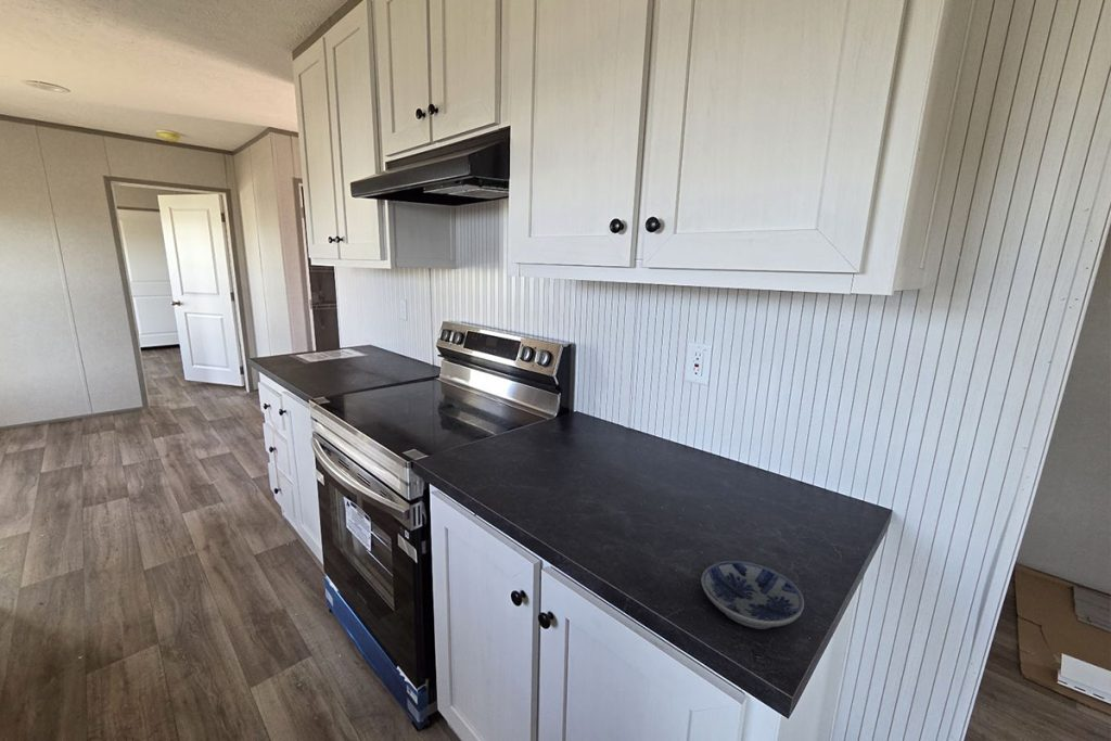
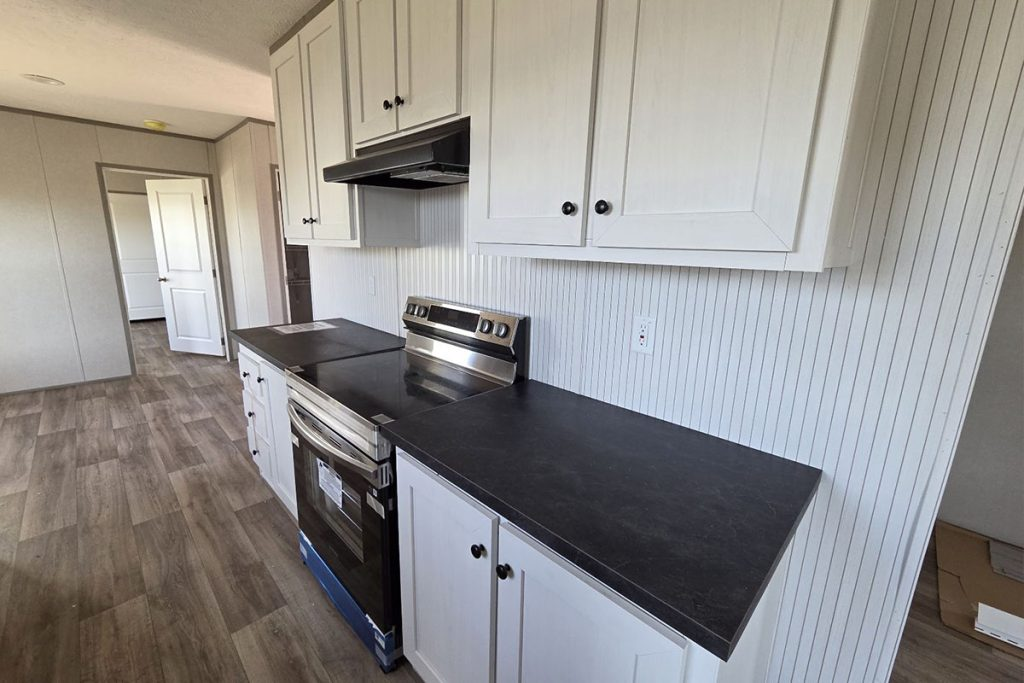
- bowl [700,560,805,630]
